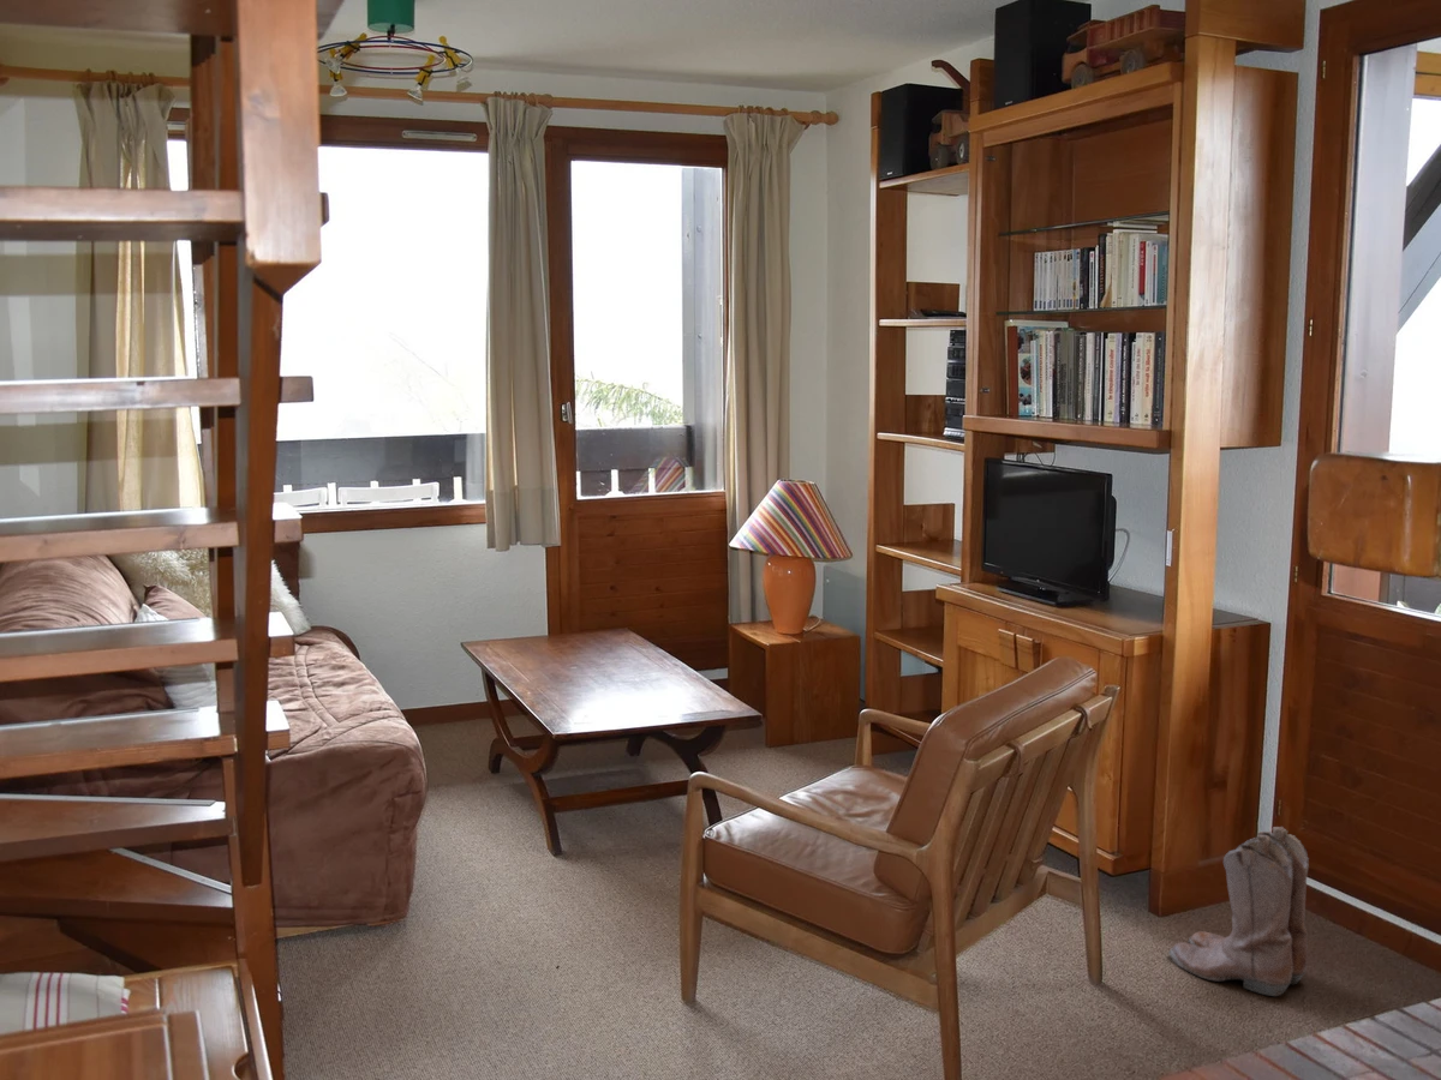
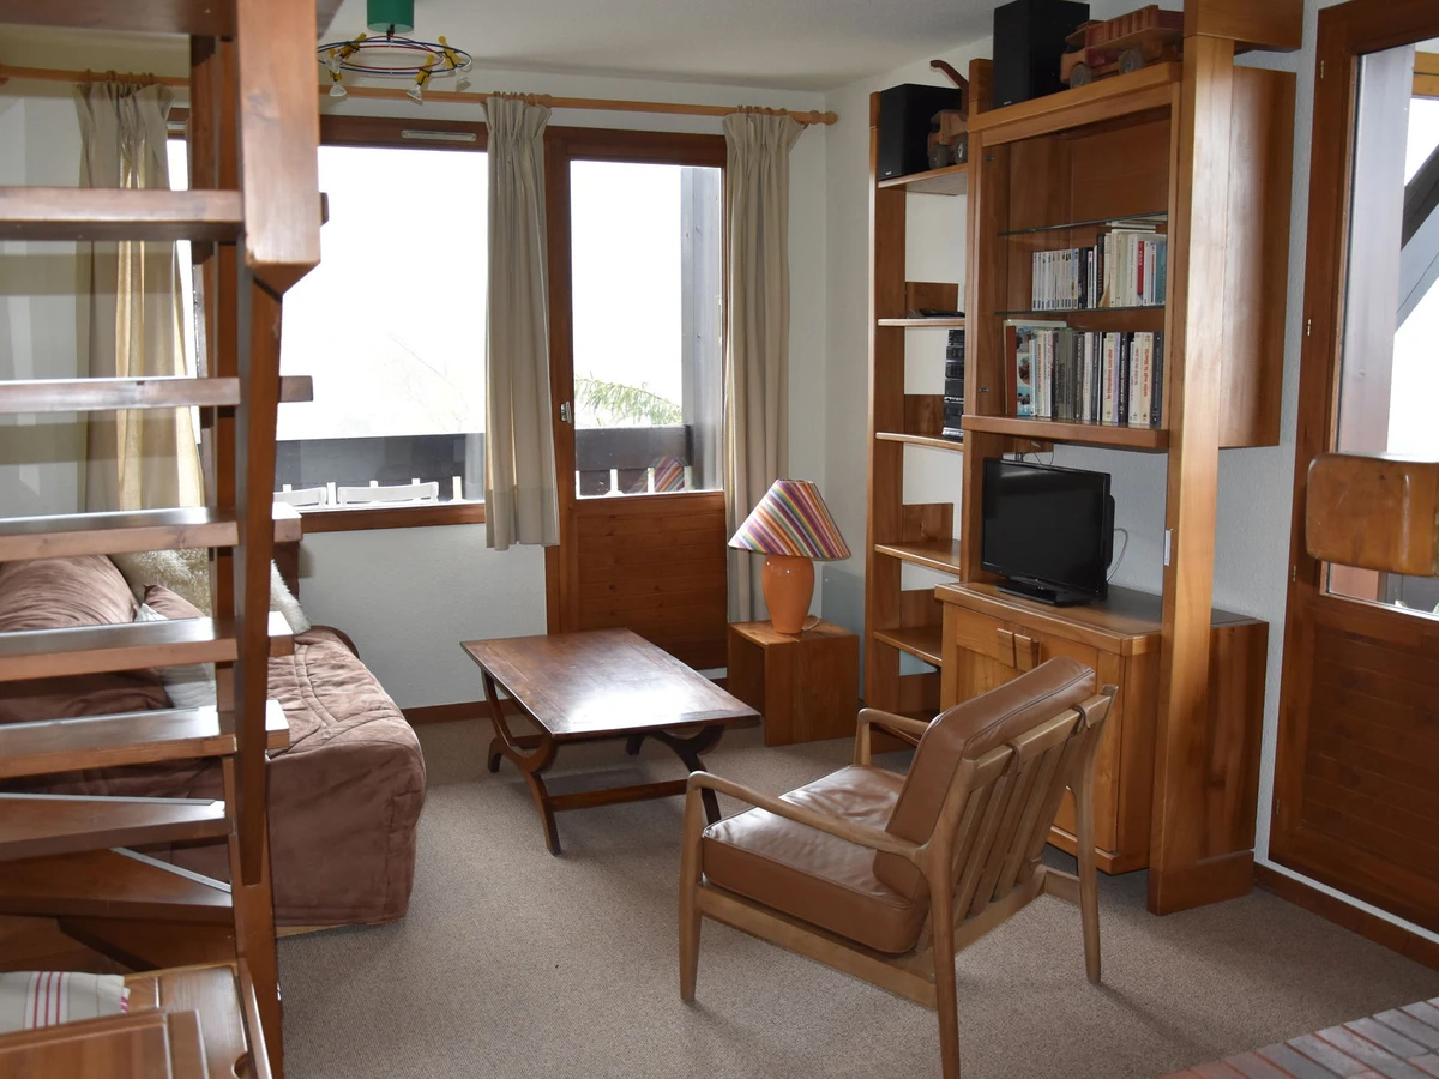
- boots [1167,826,1310,997]
